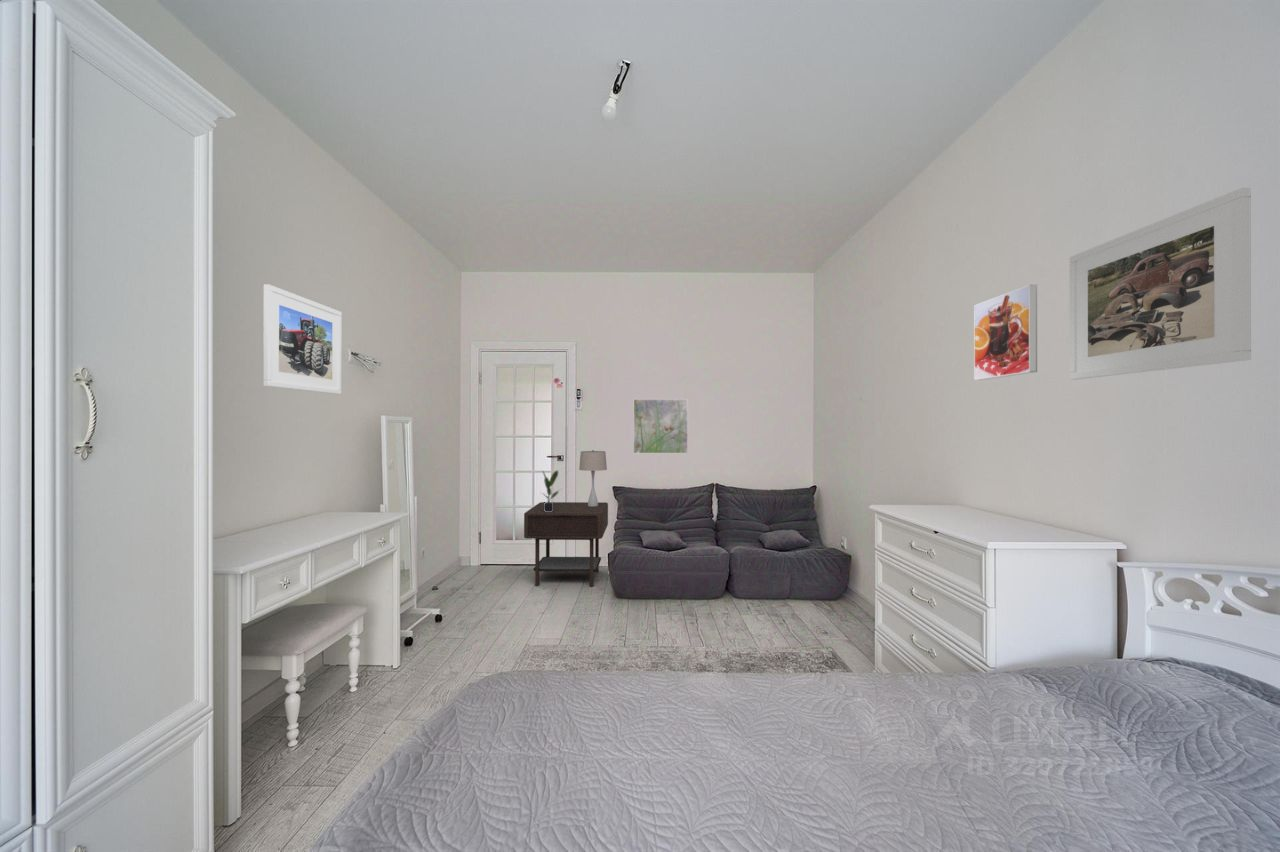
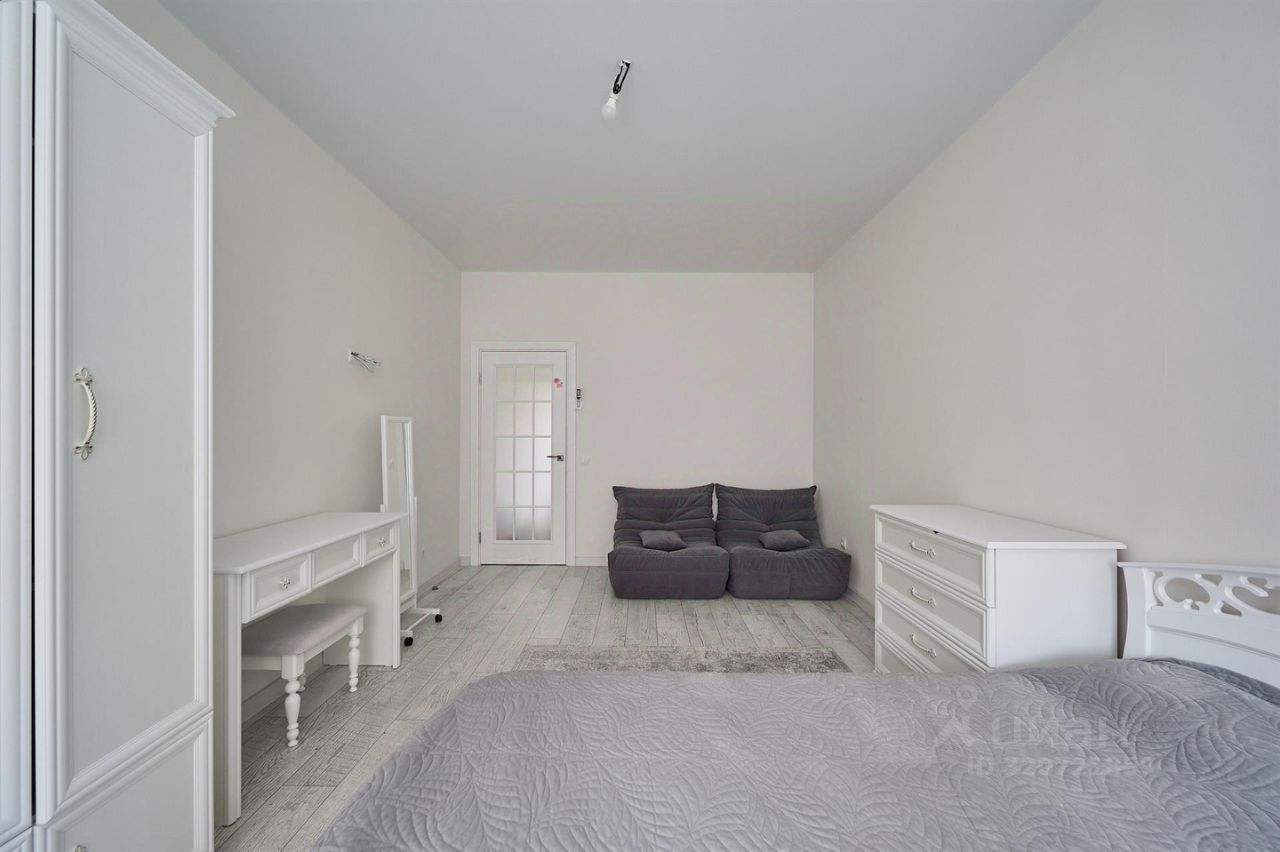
- side table [523,501,609,587]
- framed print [632,398,689,455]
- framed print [1069,187,1252,381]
- potted plant [541,469,564,512]
- table lamp [578,449,608,506]
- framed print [262,283,342,395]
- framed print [973,284,1038,381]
